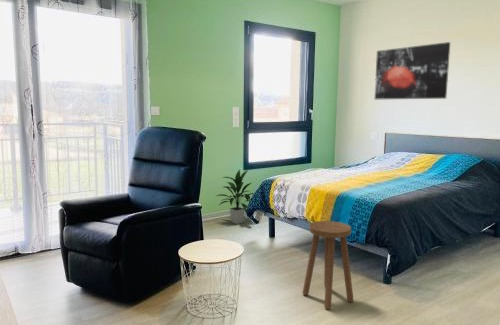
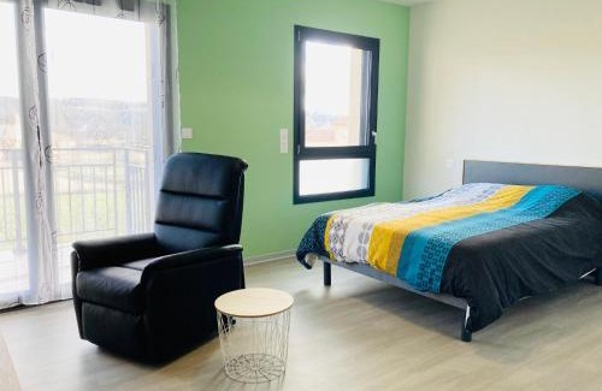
- stool [302,220,355,310]
- wall art [374,41,451,100]
- indoor plant [216,168,255,225]
